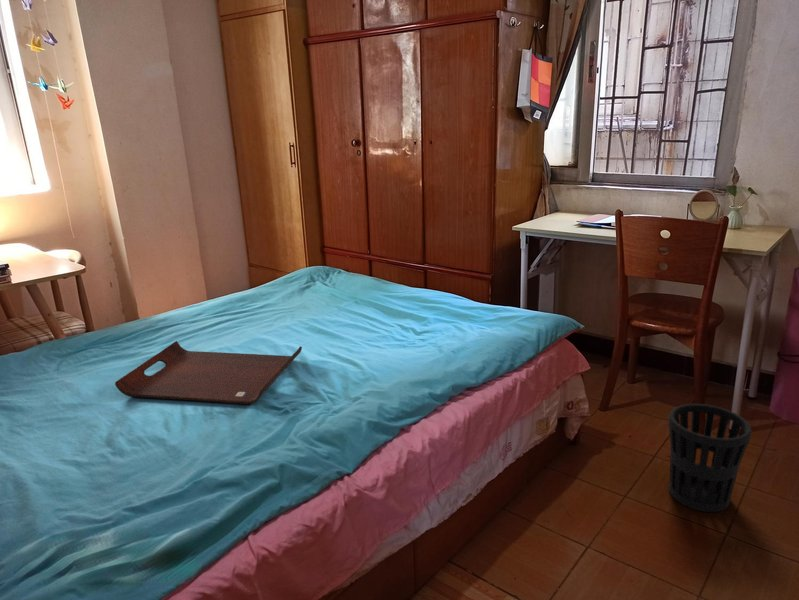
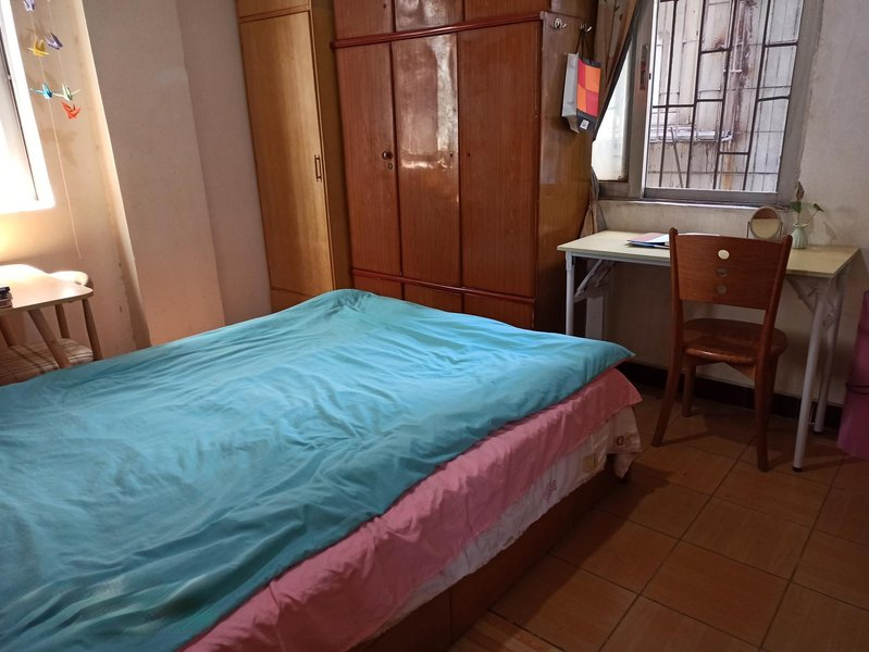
- wastebasket [668,403,753,513]
- serving tray [114,340,303,405]
